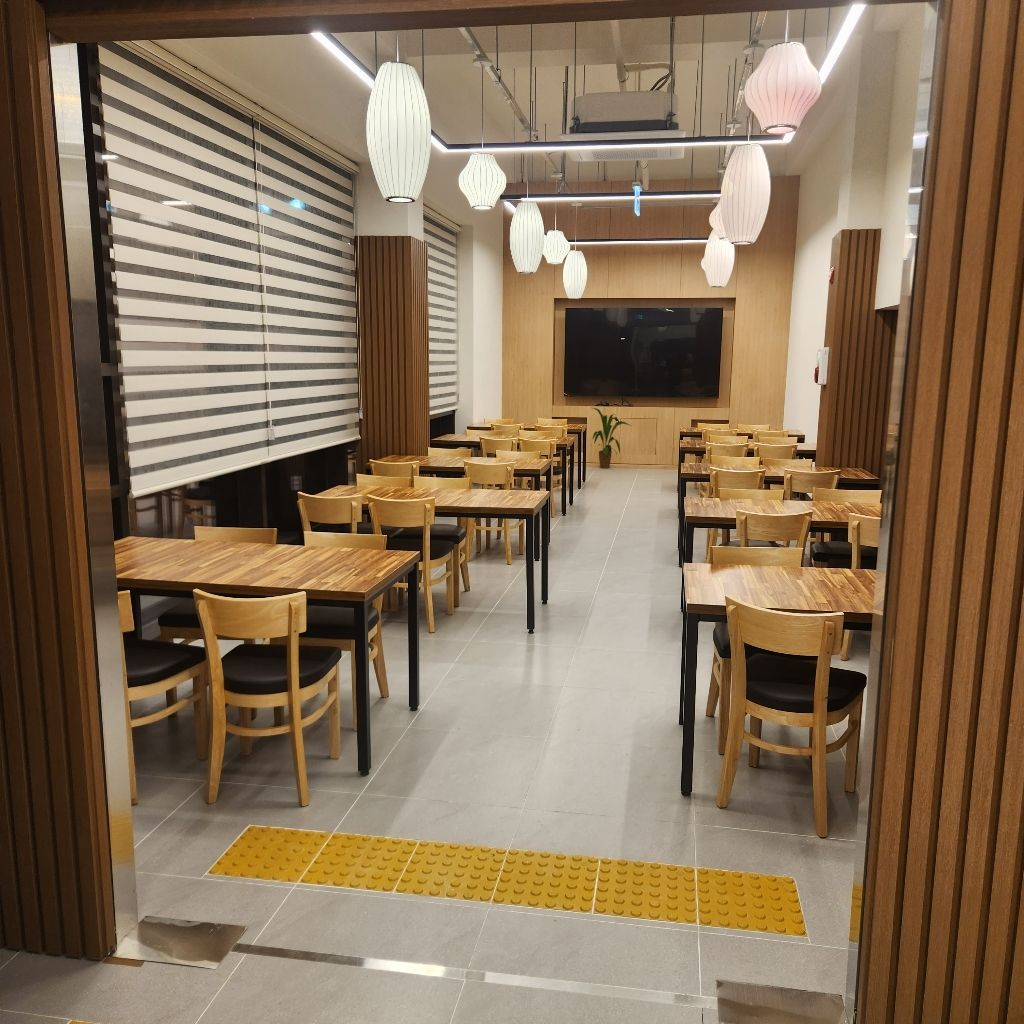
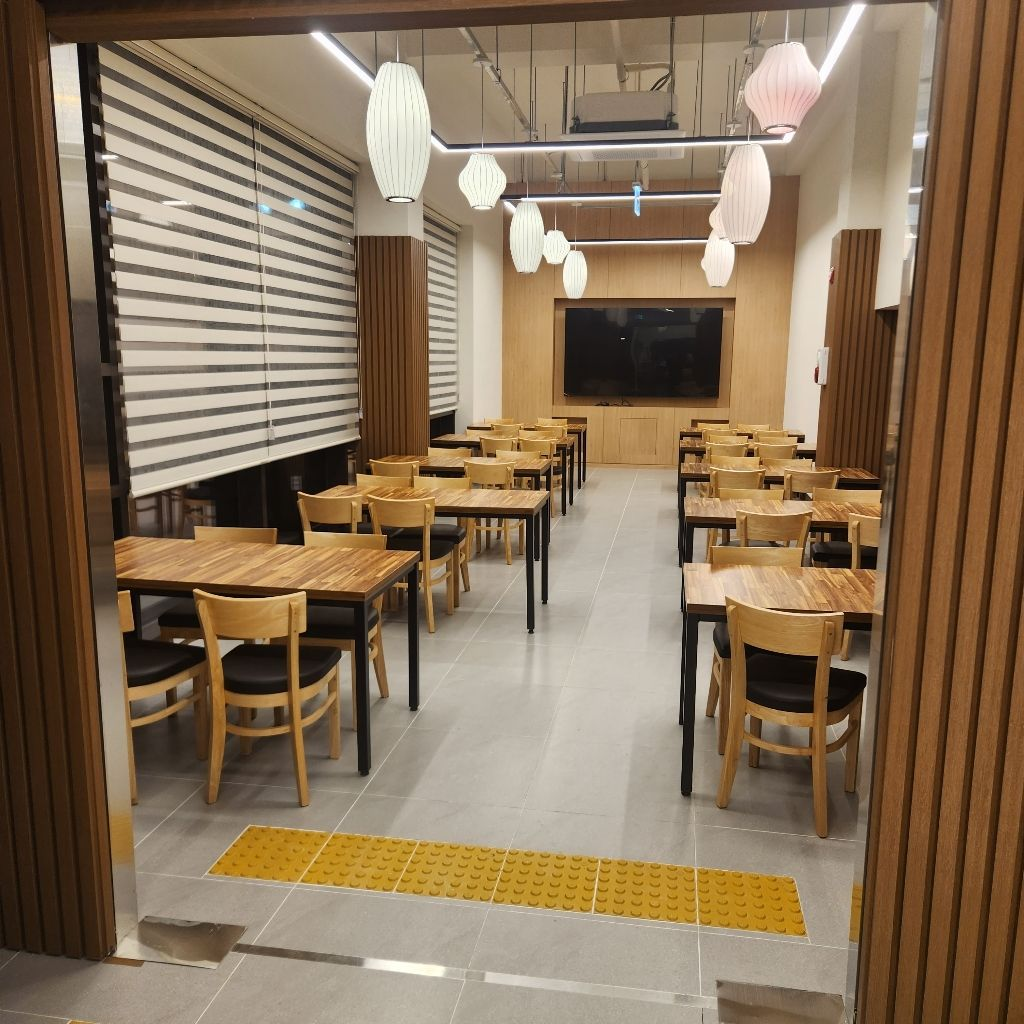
- house plant [591,407,632,469]
